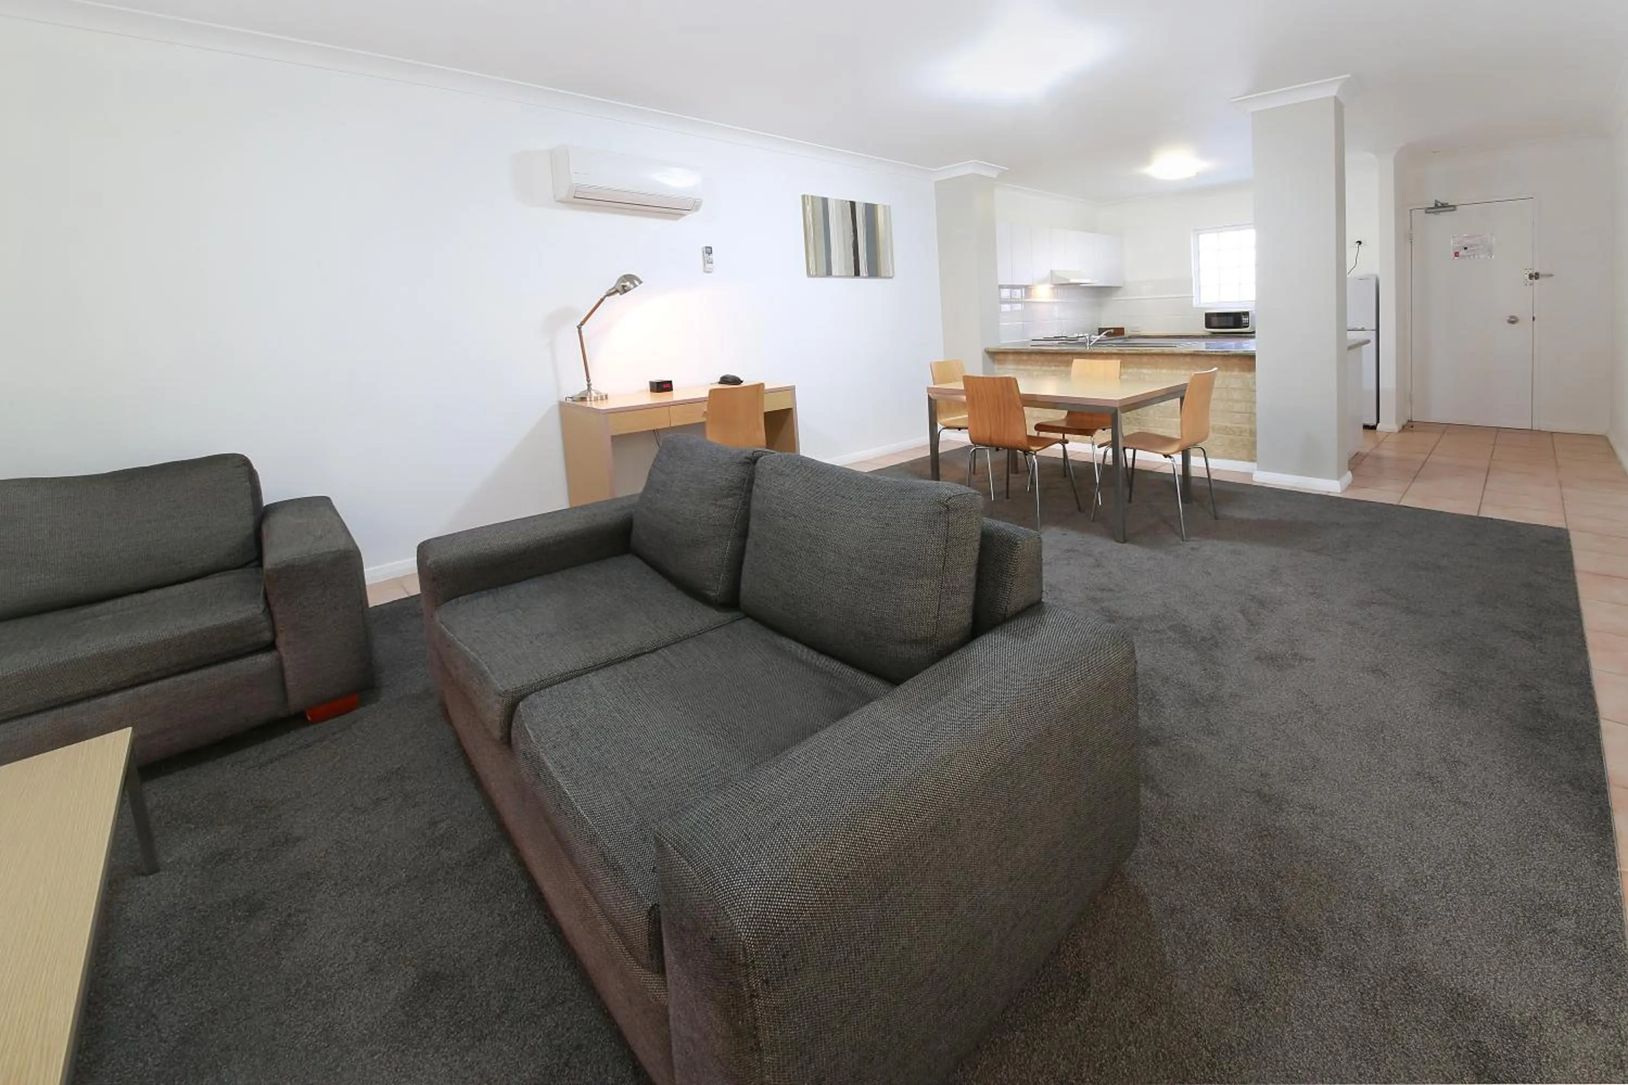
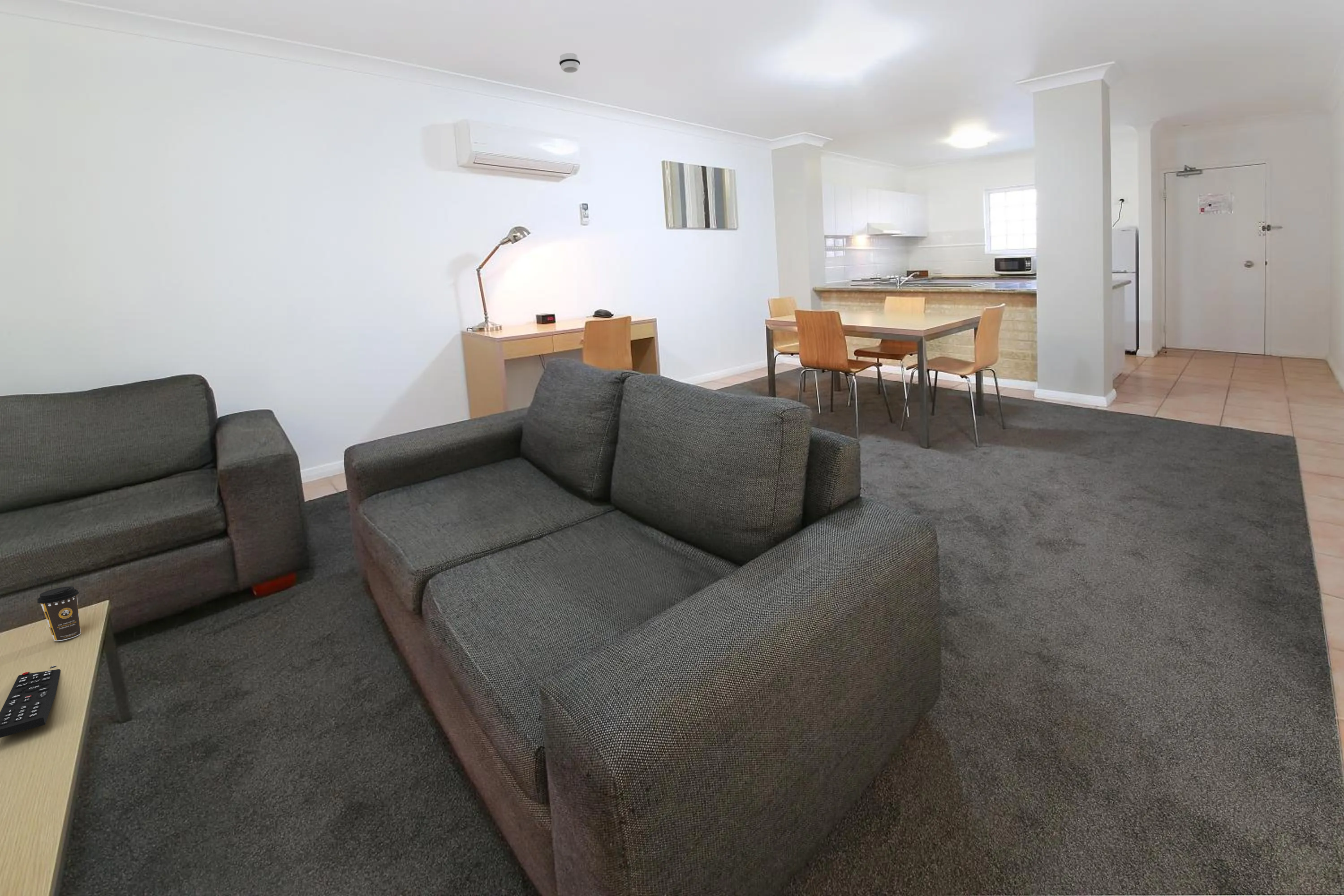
+ coffee cup [37,586,81,642]
+ smoke detector [559,52,581,73]
+ remote control [0,665,61,738]
